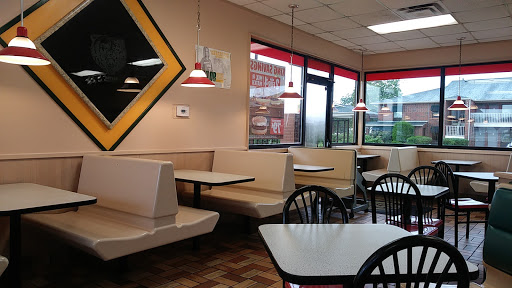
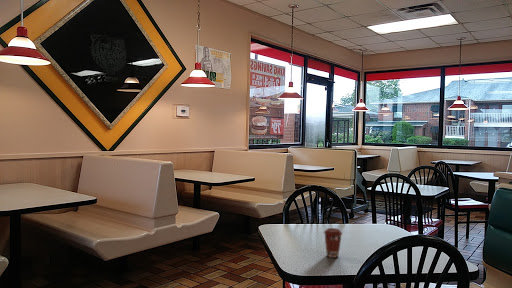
+ coffee cup [323,227,343,259]
